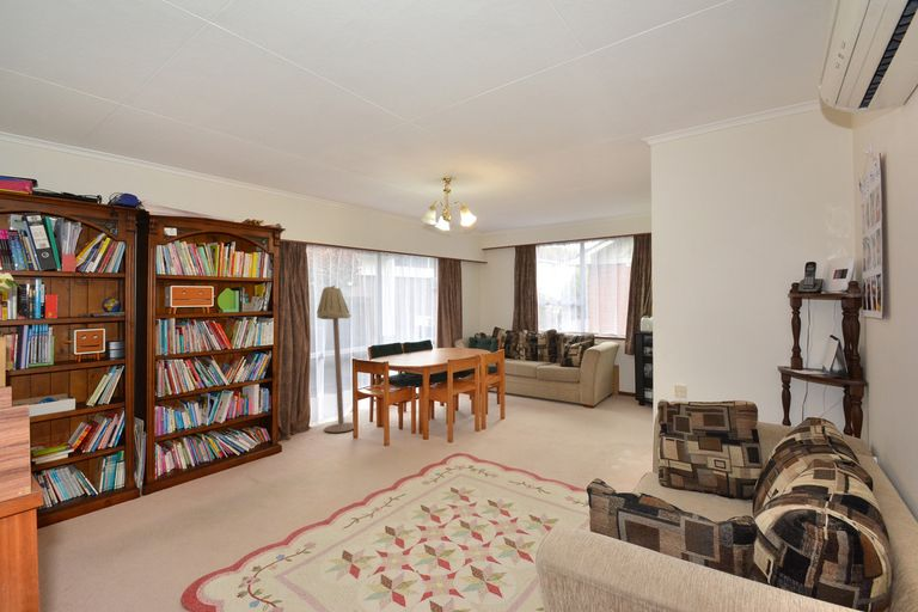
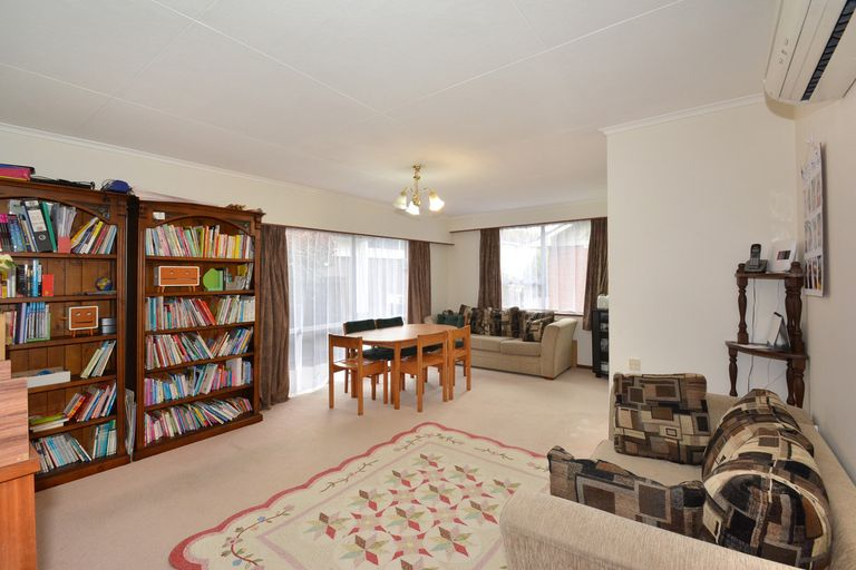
- floor lamp [316,284,355,434]
